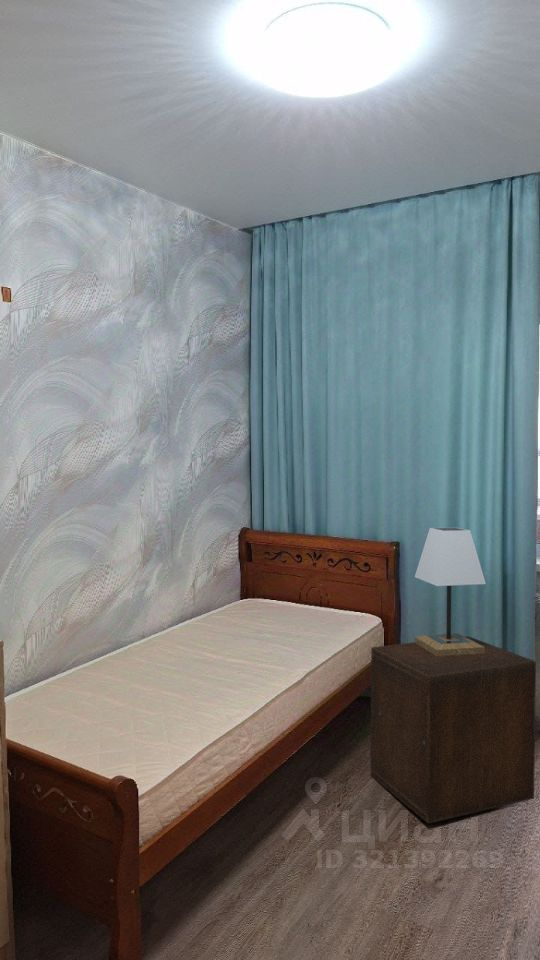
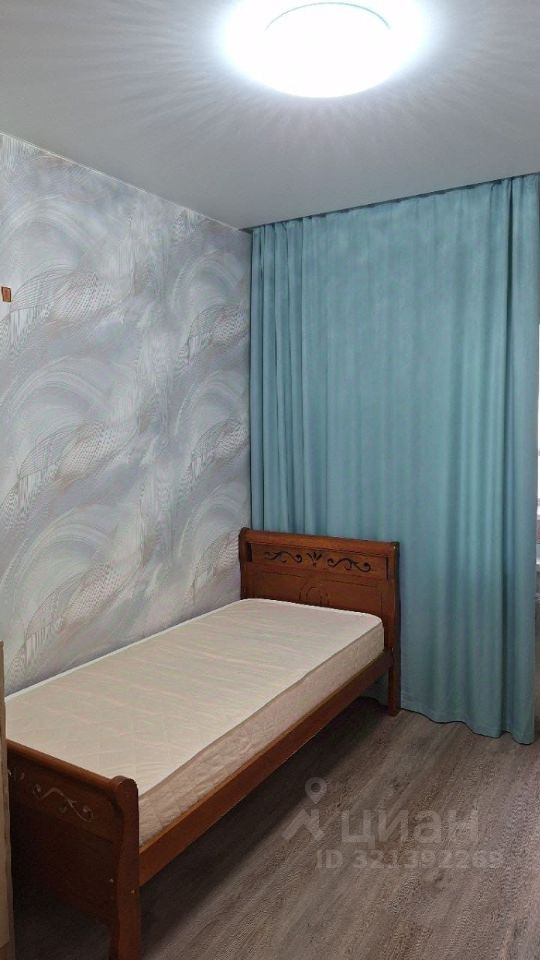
- nightstand [370,635,537,824]
- lamp [414,527,487,656]
